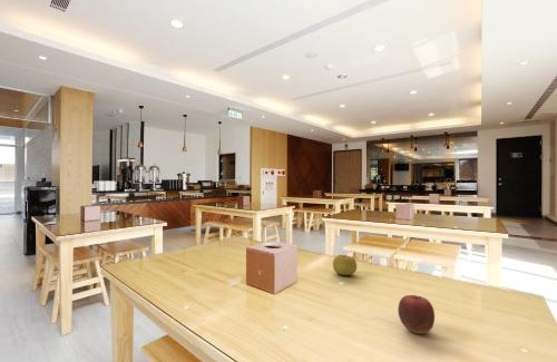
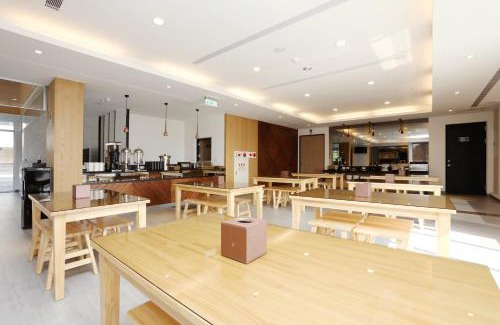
- apple [397,294,436,334]
- fruit [332,254,358,276]
